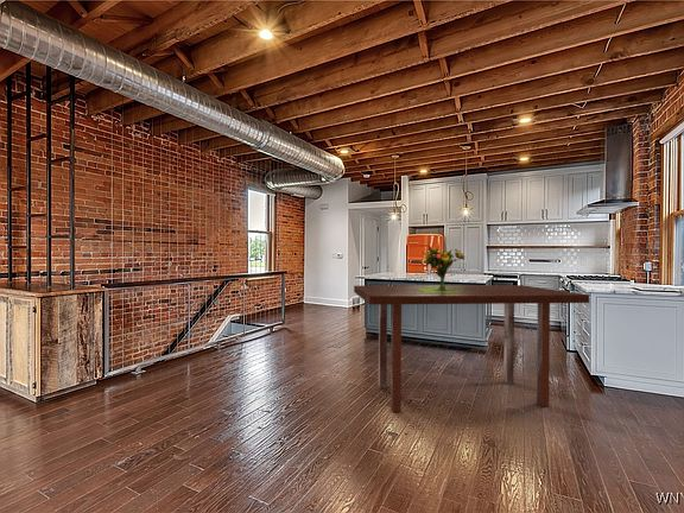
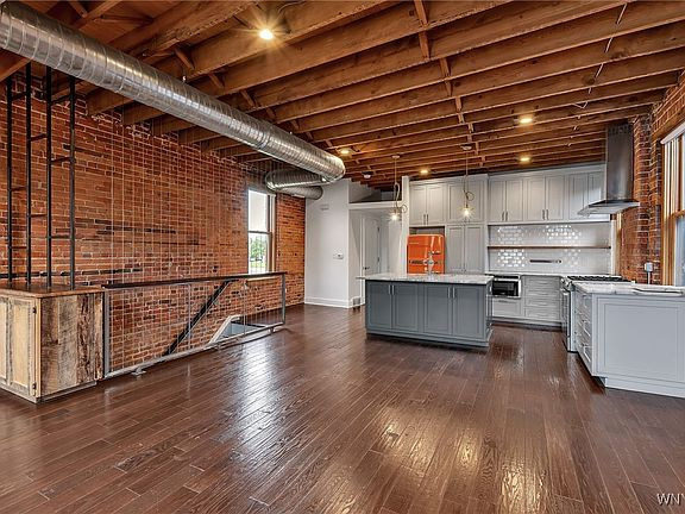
- bouquet [418,243,467,292]
- dining table [353,284,590,413]
